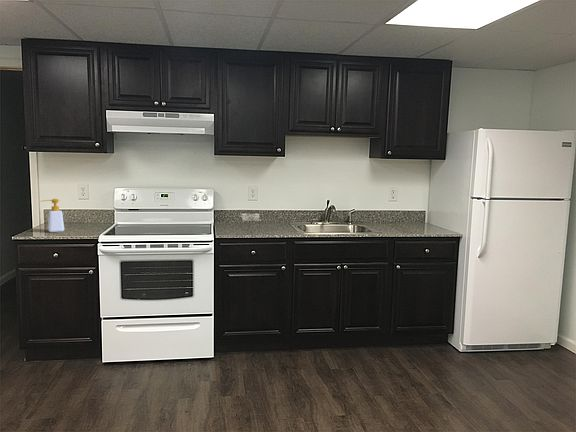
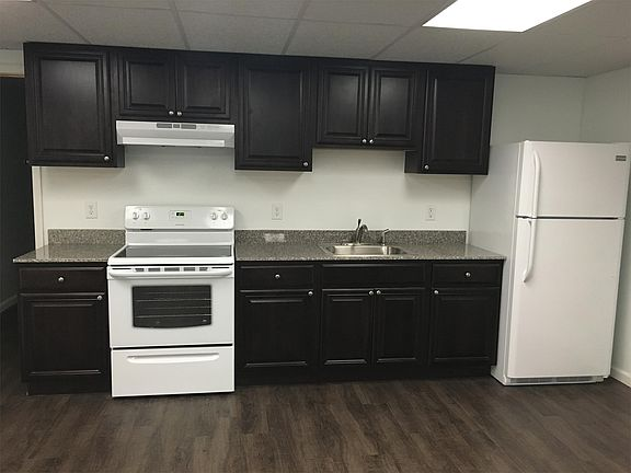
- soap bottle [39,198,65,233]
